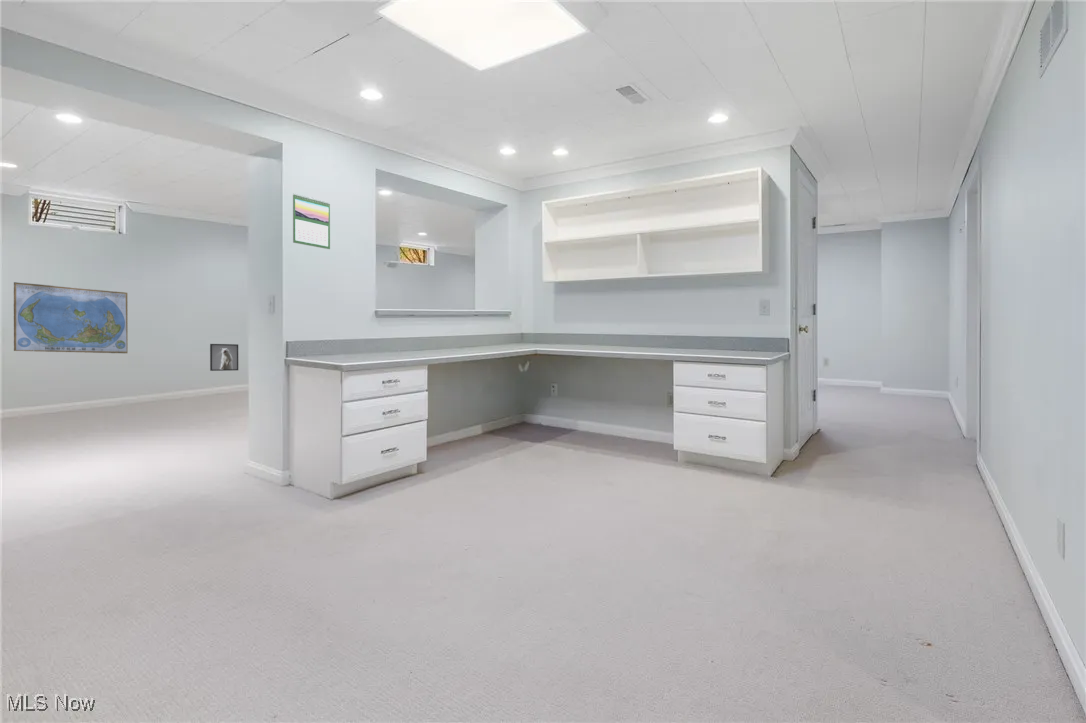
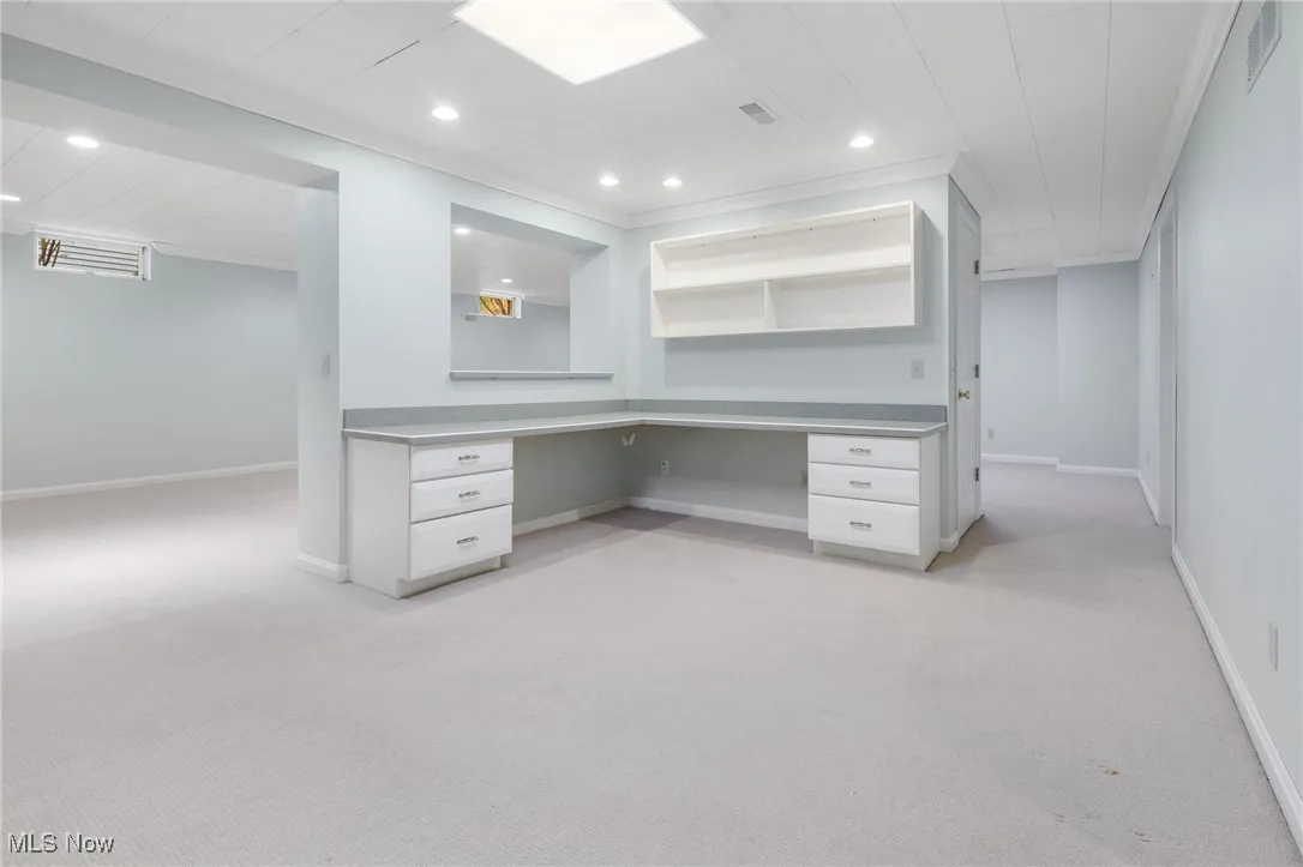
- world map [13,281,129,354]
- calendar [292,193,331,250]
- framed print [209,343,239,372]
